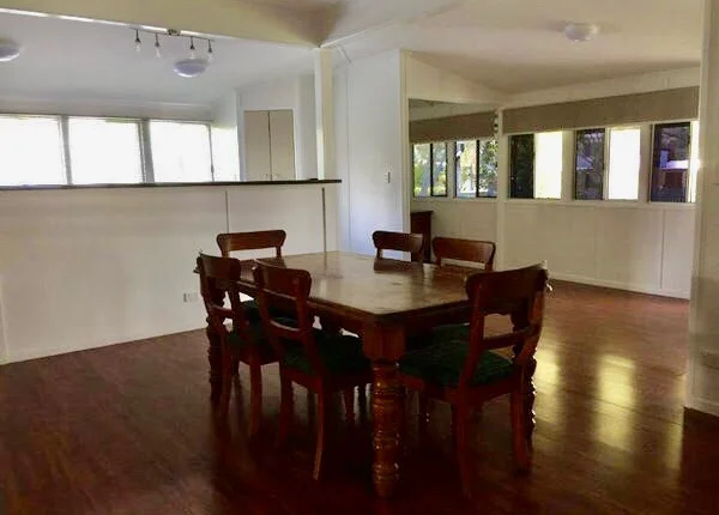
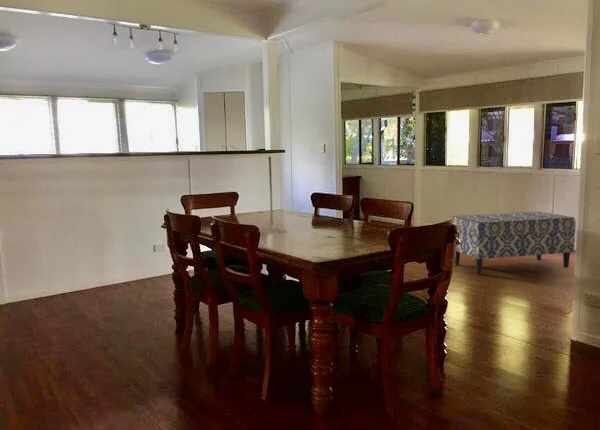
+ bench [452,211,577,276]
